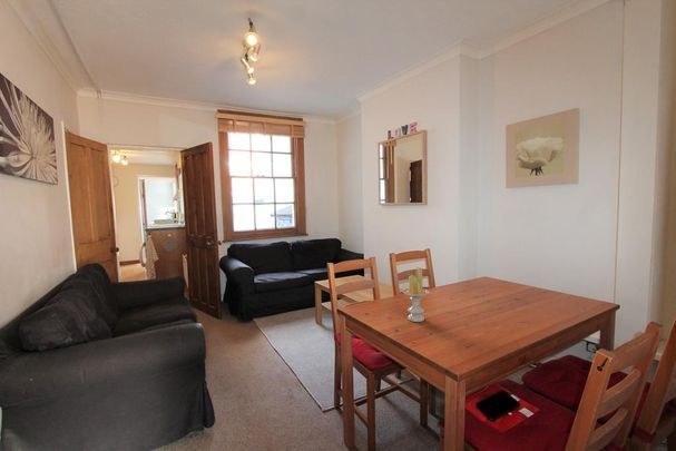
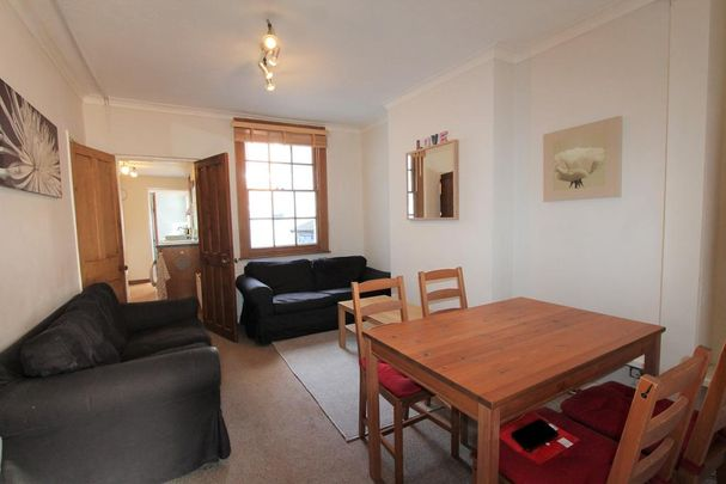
- candle [401,266,430,323]
